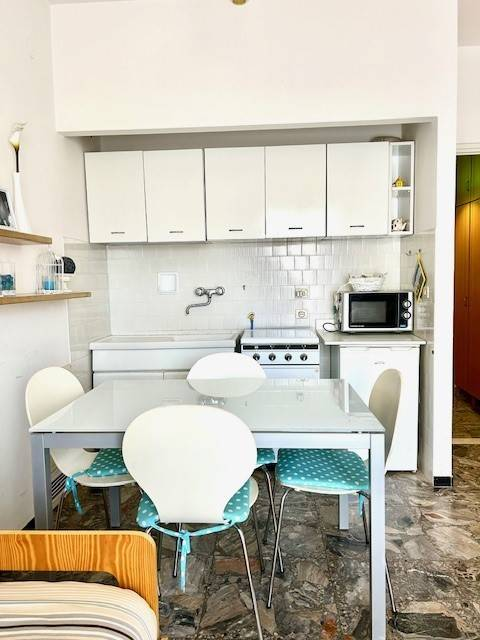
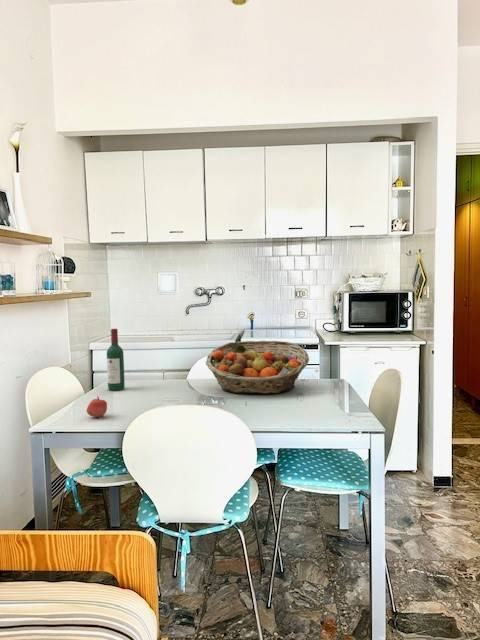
+ apple [86,395,108,418]
+ wine bottle [106,328,126,391]
+ fruit basket [205,340,310,395]
